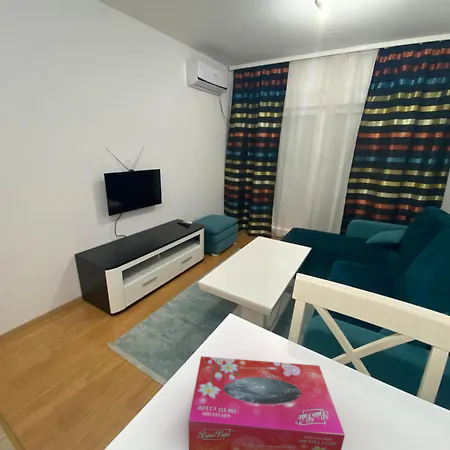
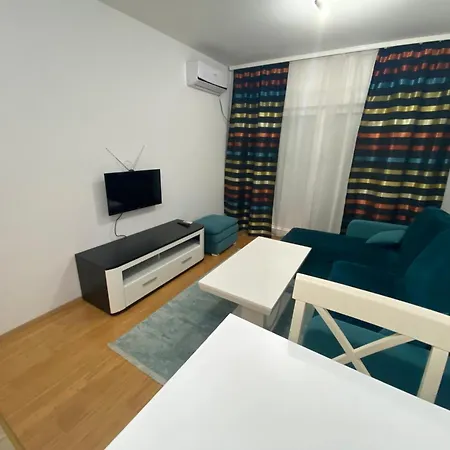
- tissue box [188,355,346,450]
